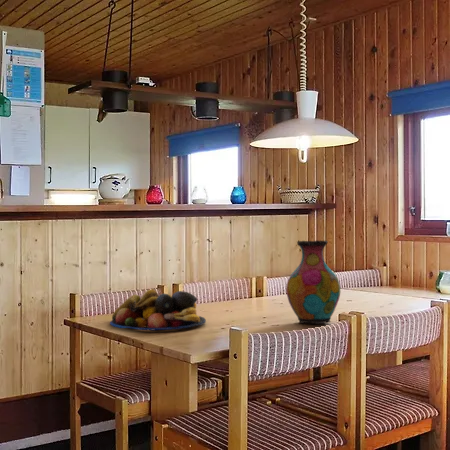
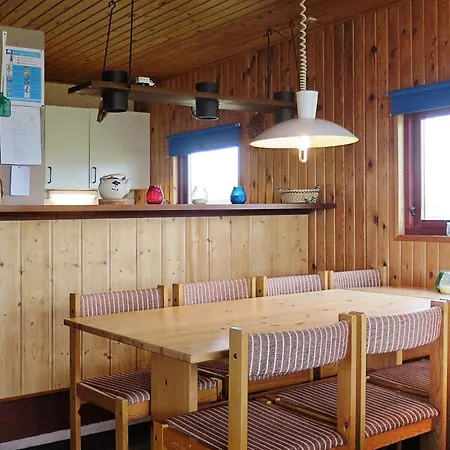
- fruit bowl [109,288,207,331]
- vase [285,239,341,324]
